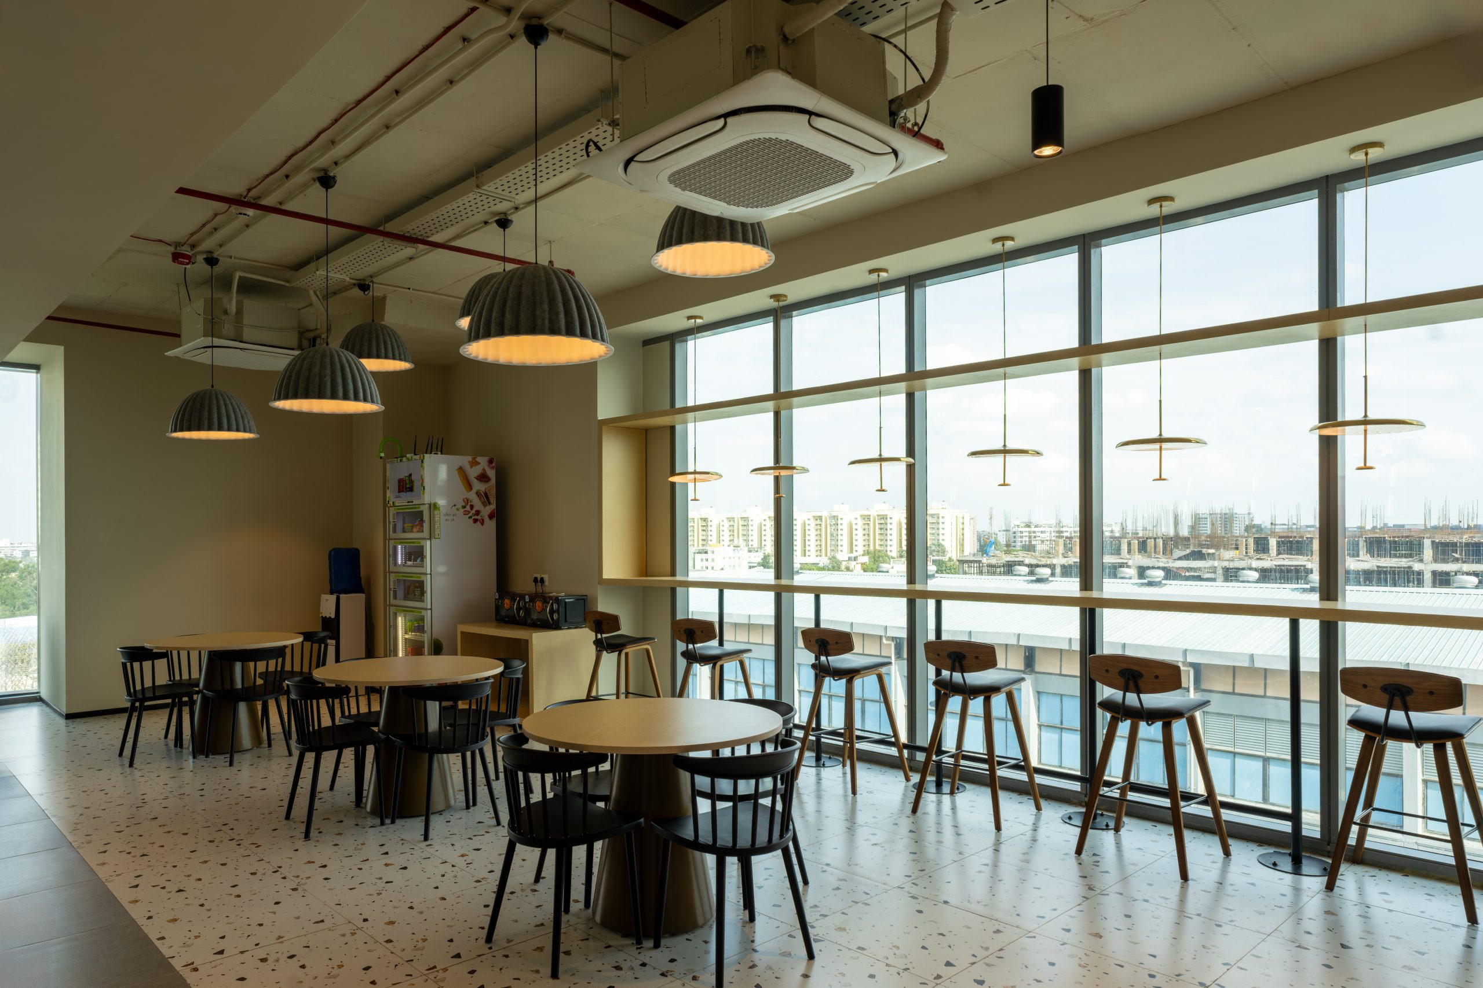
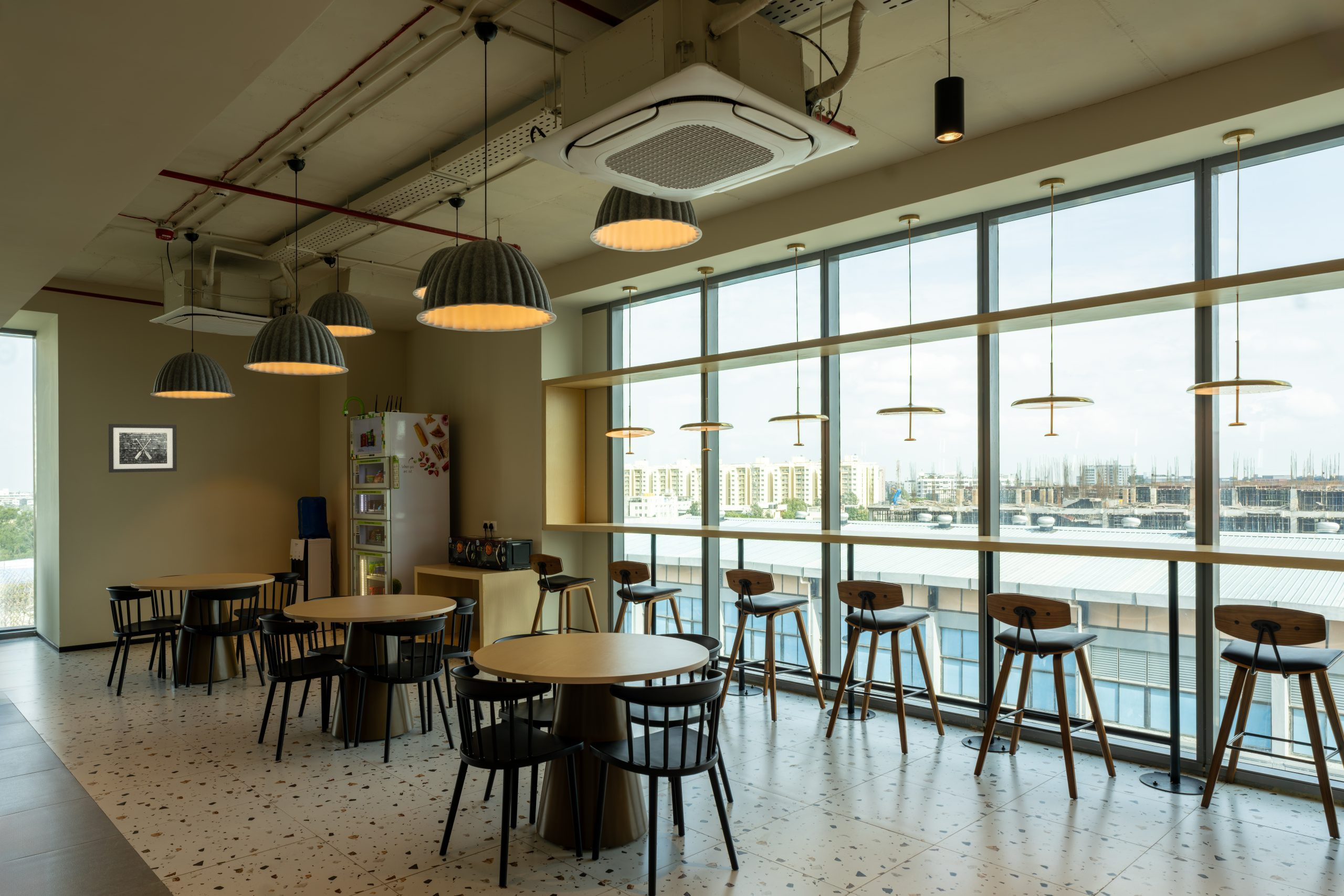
+ wall art [108,424,177,473]
